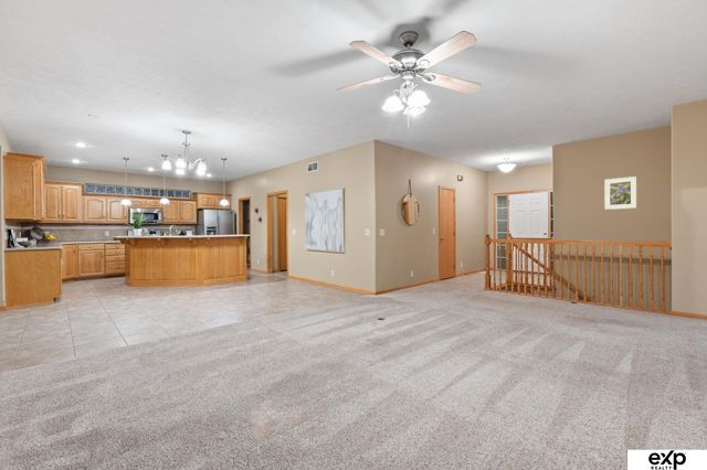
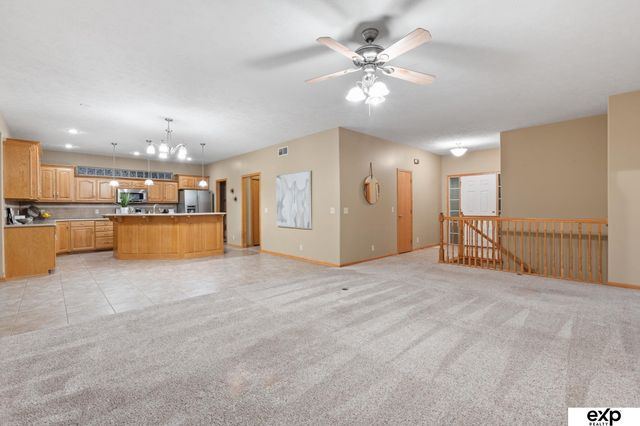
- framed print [603,175,637,211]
